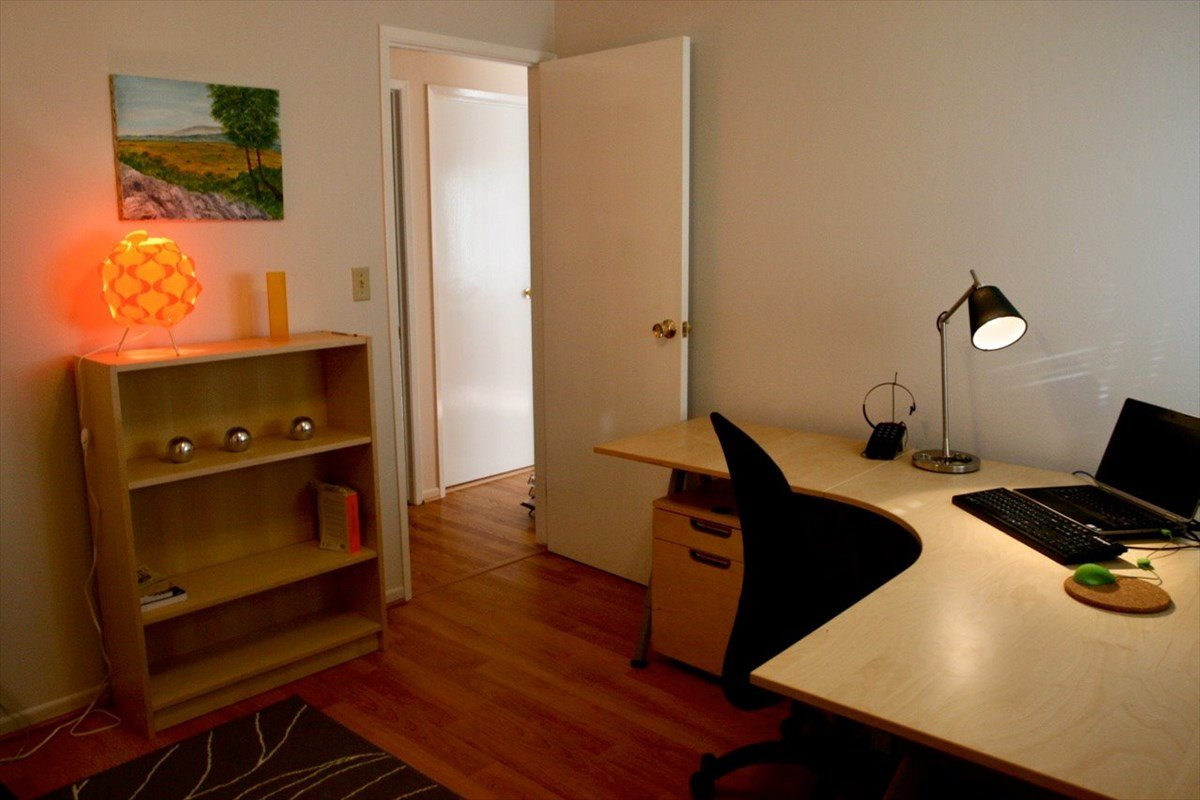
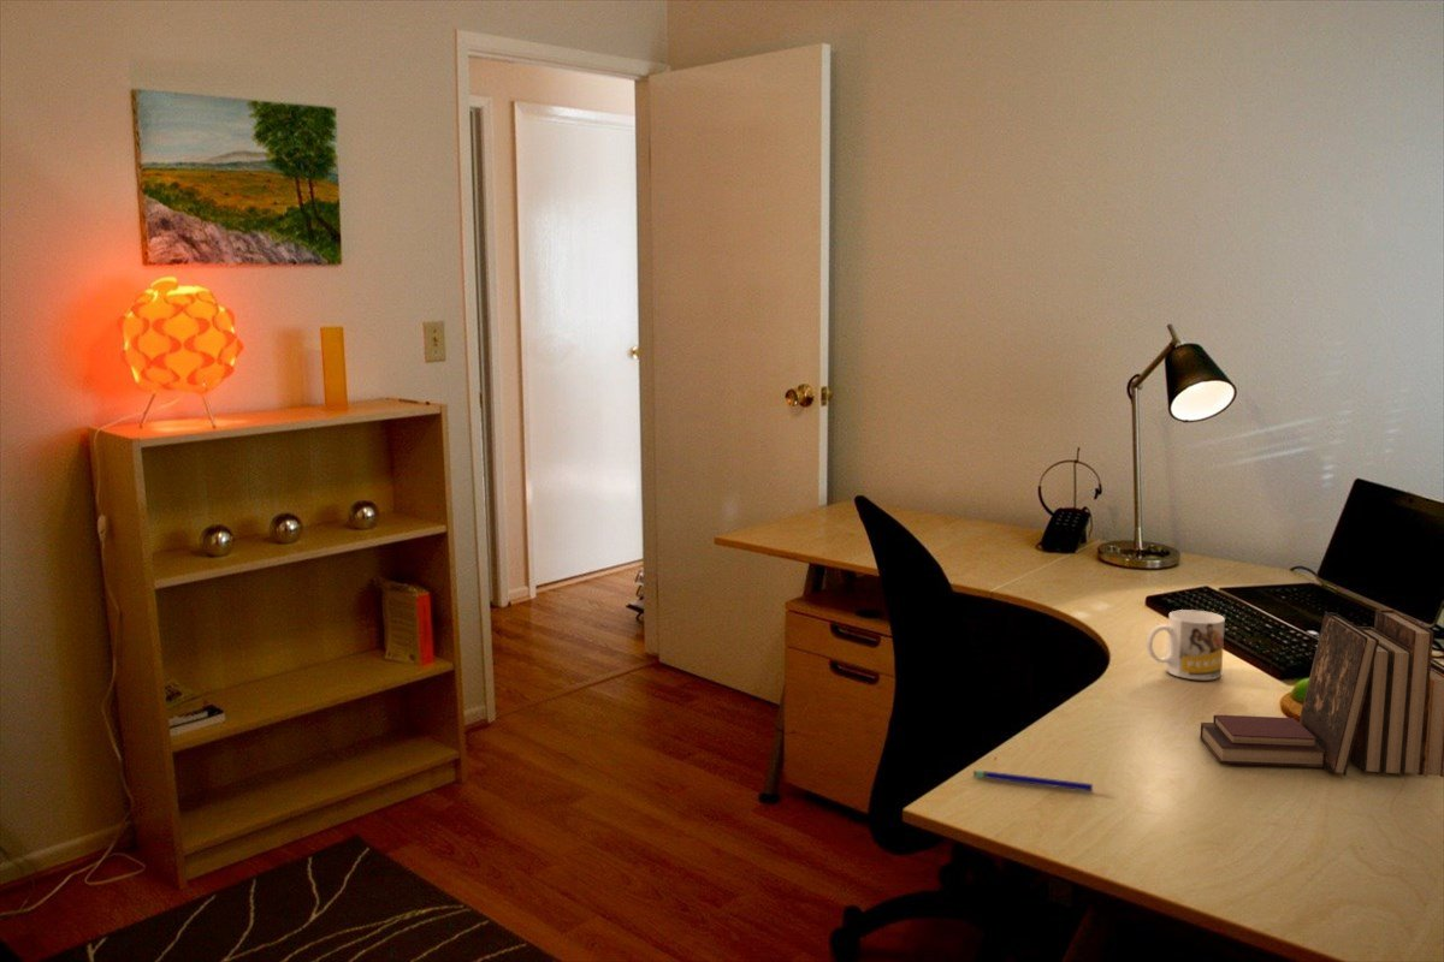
+ pen [972,770,1094,792]
+ mug [1146,608,1226,681]
+ book [1199,608,1444,778]
